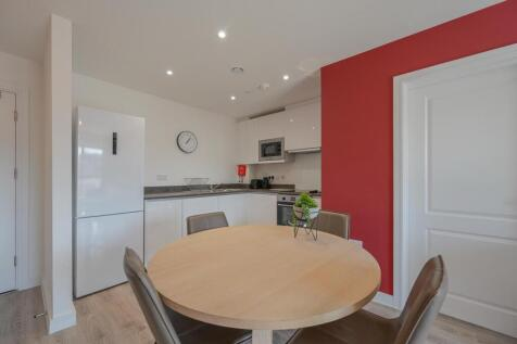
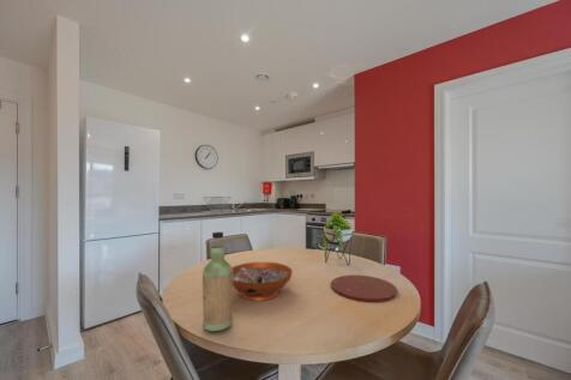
+ decorative bowl [232,261,294,302]
+ bottle [202,231,234,332]
+ plate [330,273,398,303]
